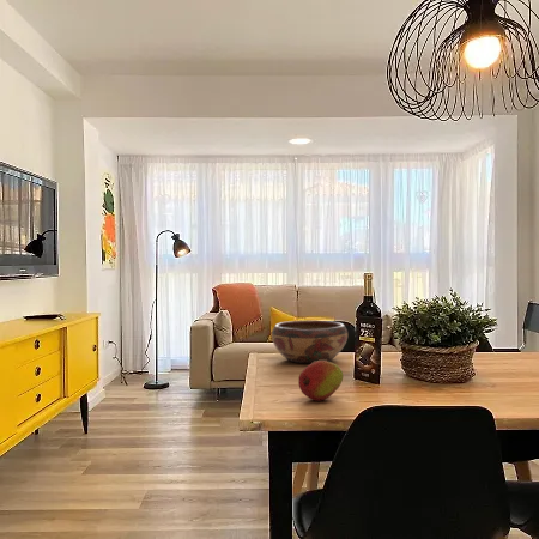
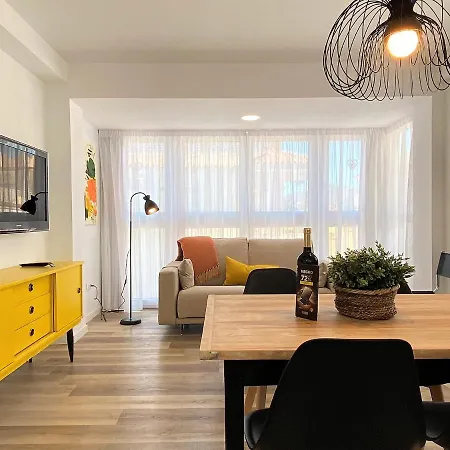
- fruit [297,361,344,402]
- decorative bowl [271,320,349,364]
